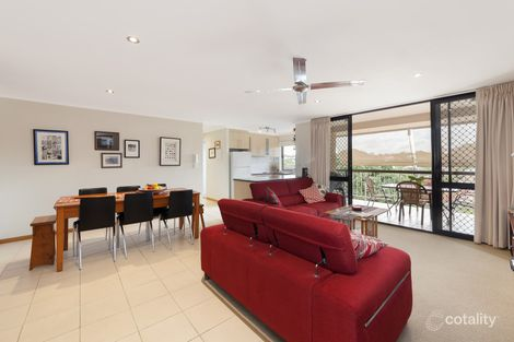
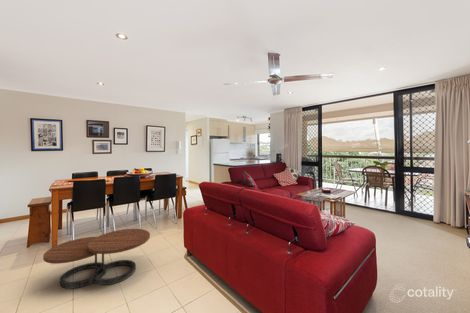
+ coffee table [42,228,151,290]
